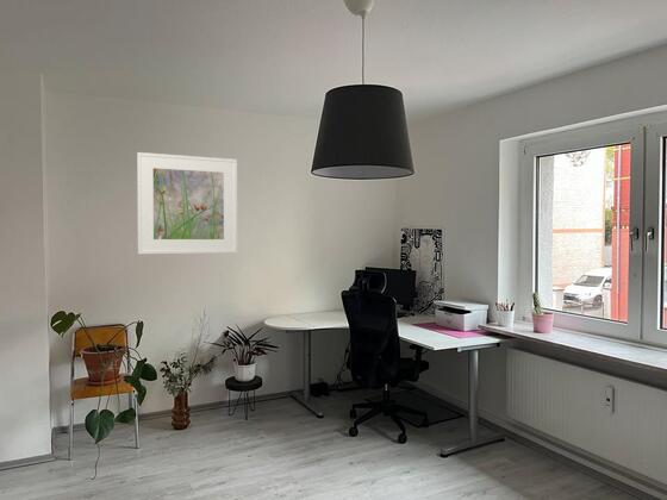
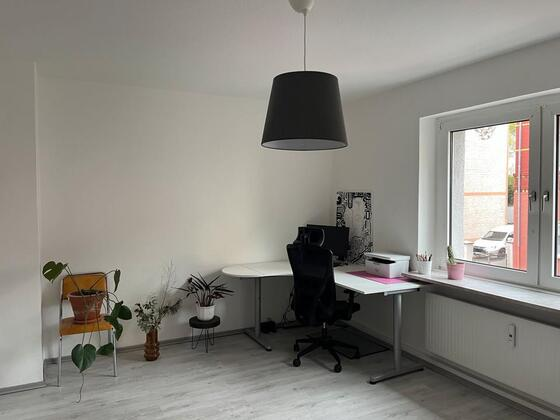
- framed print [136,151,238,255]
